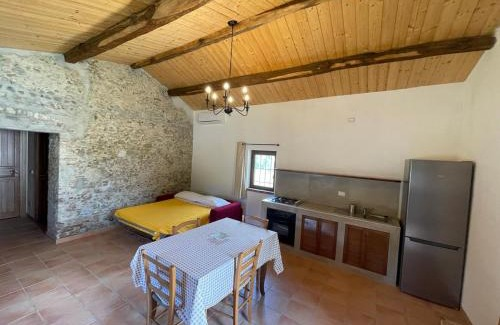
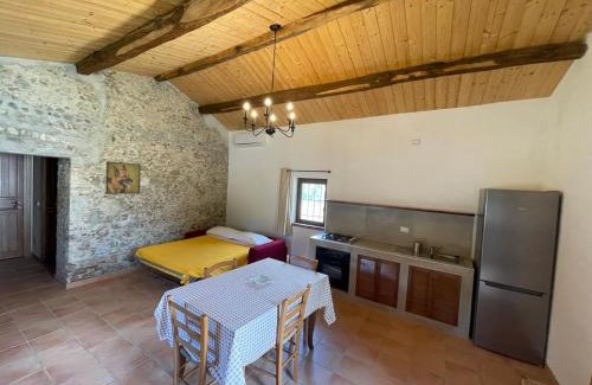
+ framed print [105,160,142,195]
